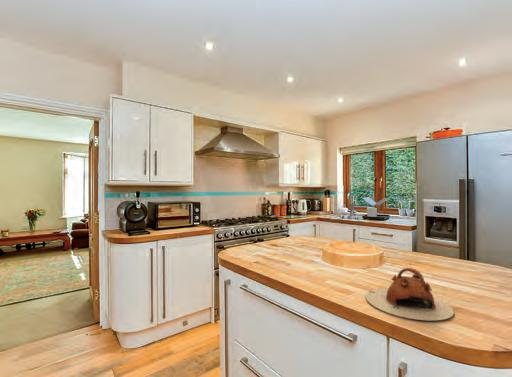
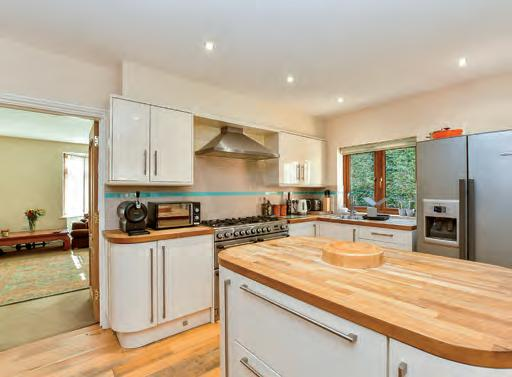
- teapot [364,267,455,321]
